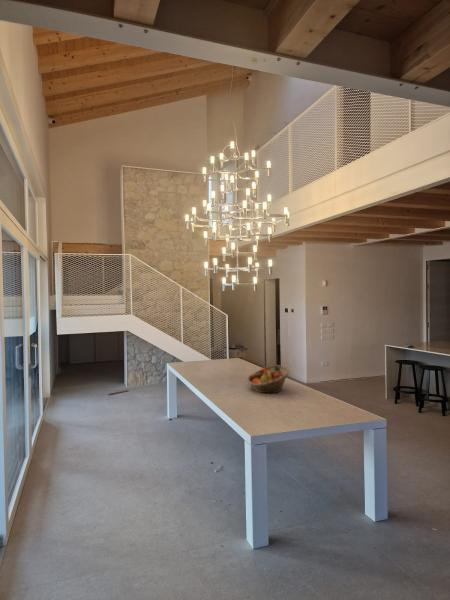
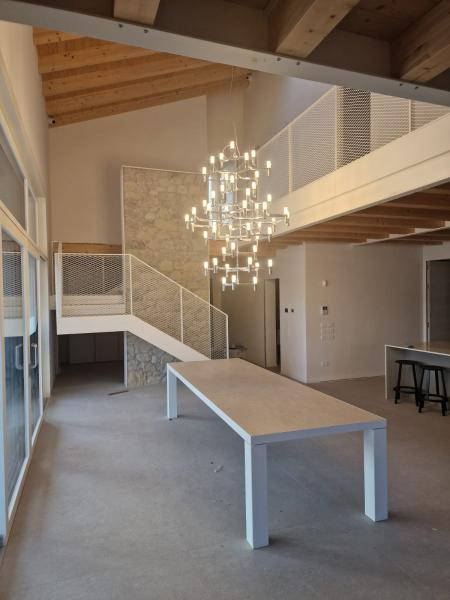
- fruit basket [246,364,291,394]
